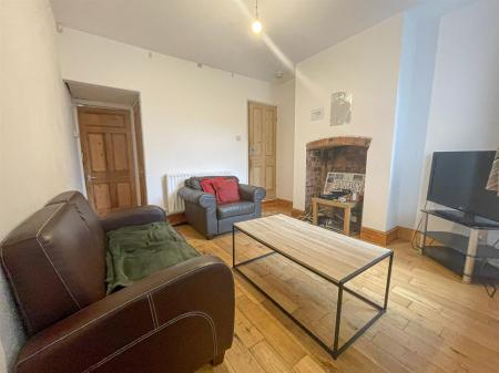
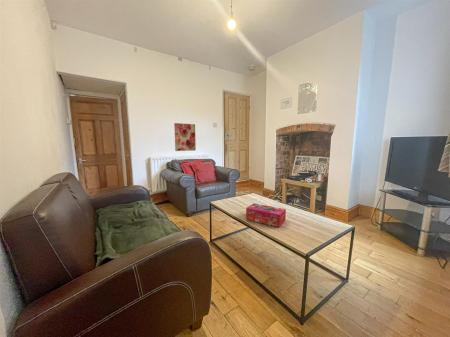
+ tissue box [245,202,287,228]
+ wall art [173,122,197,152]
